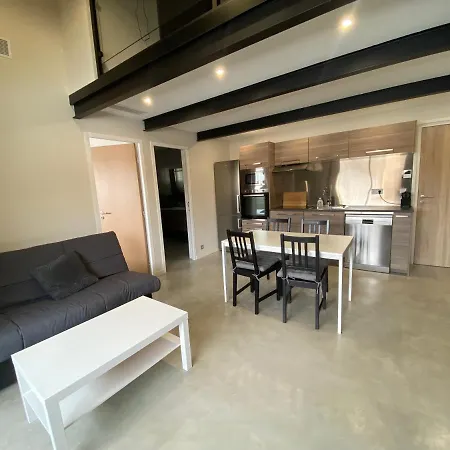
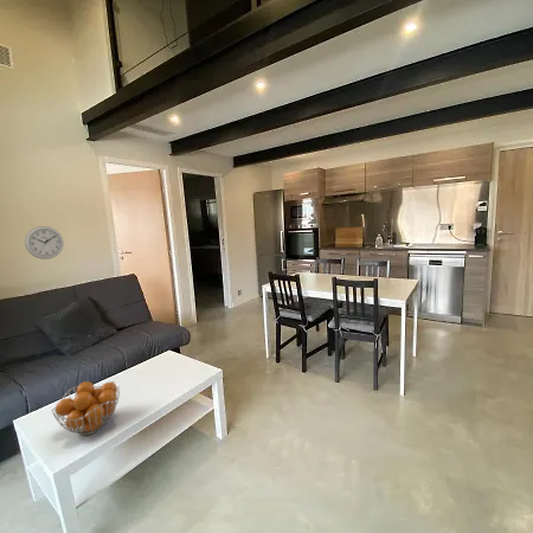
+ fruit basket [50,380,121,436]
+ wall clock [24,225,65,261]
